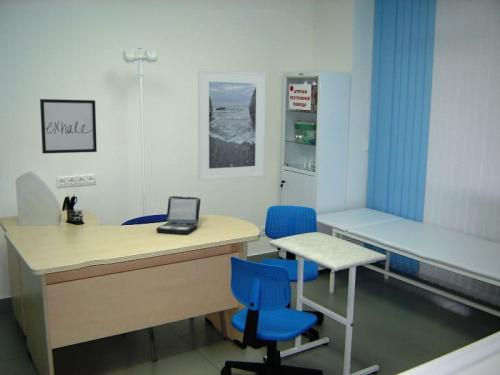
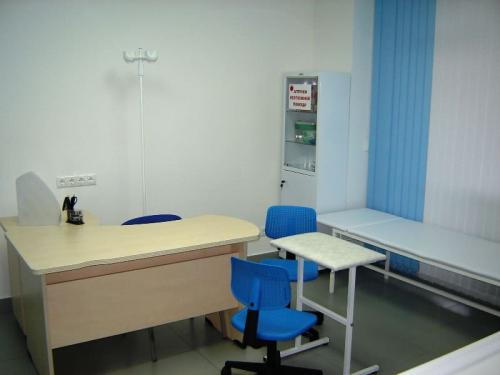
- wall art [39,98,98,154]
- laptop [155,195,202,235]
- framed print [197,68,267,181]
